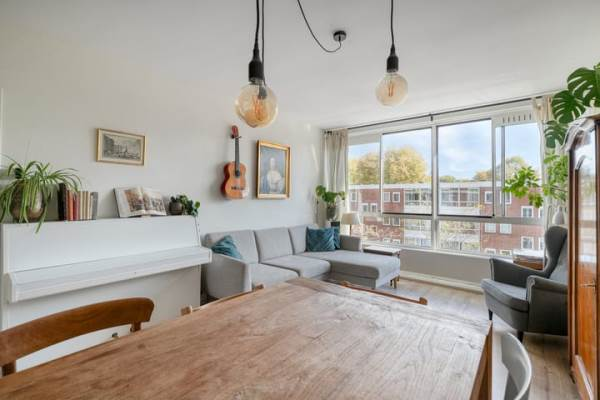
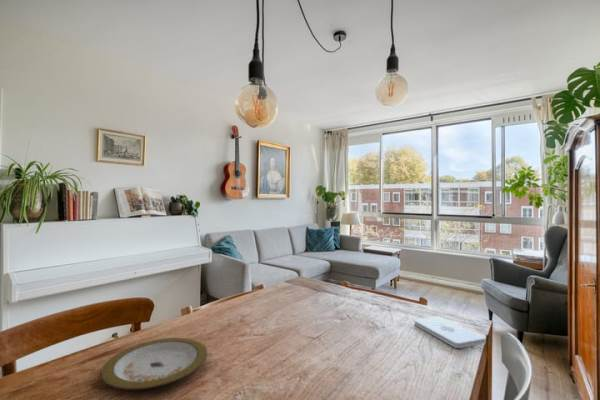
+ notepad [413,315,487,349]
+ plate [100,337,208,391]
